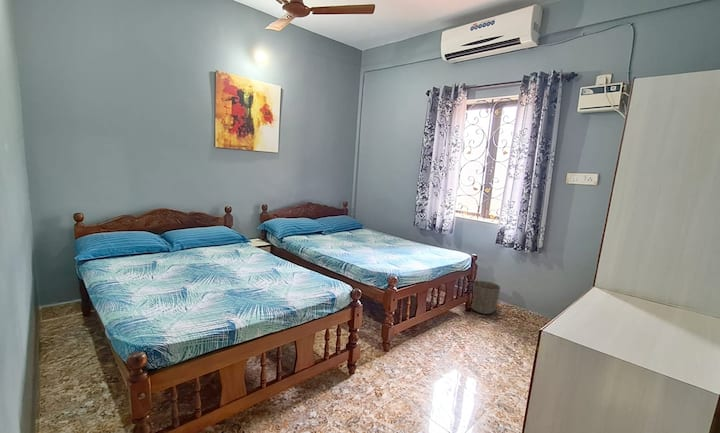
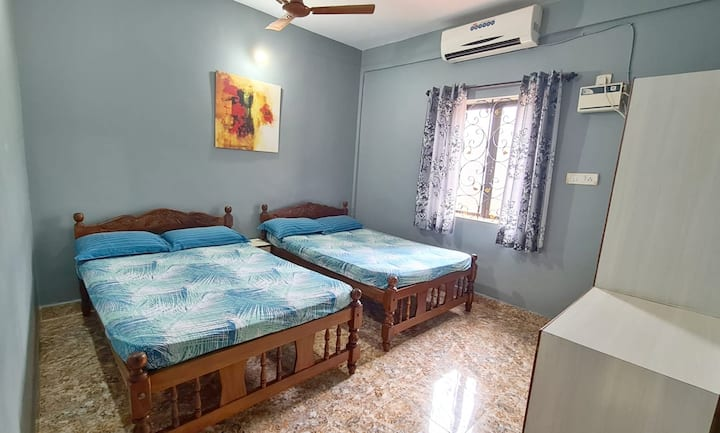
- waste basket [470,279,501,315]
